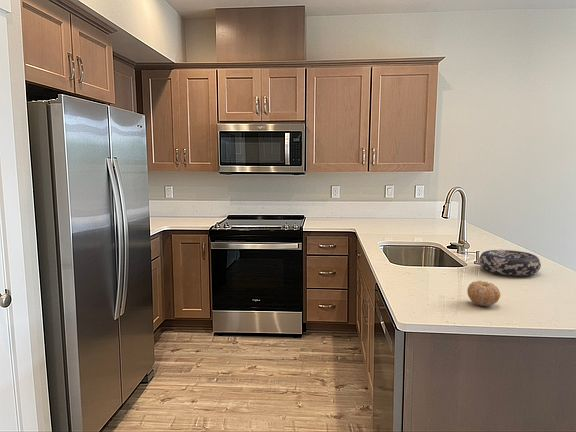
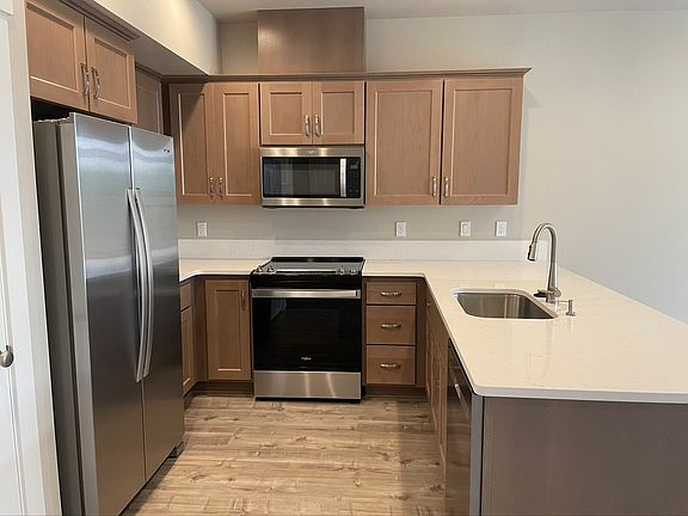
- decorative bowl [478,249,542,277]
- fruit [466,280,501,307]
